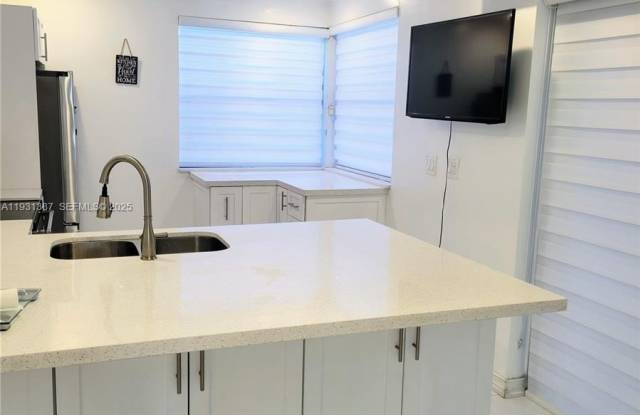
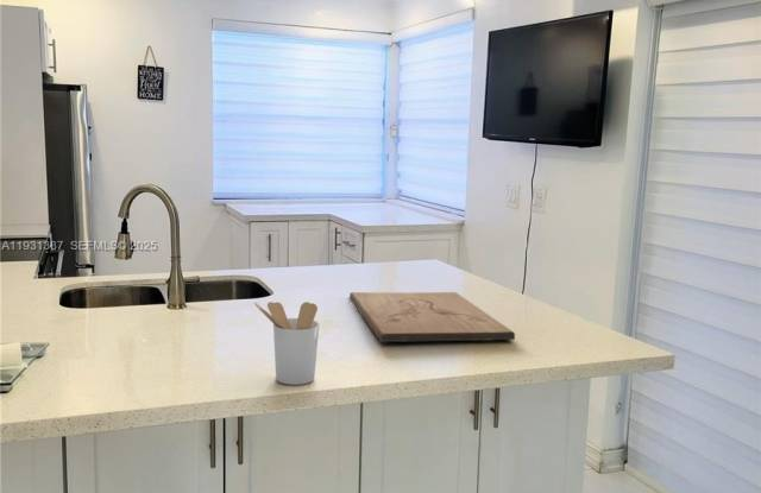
+ utensil holder [253,301,320,386]
+ cutting board [348,291,516,343]
